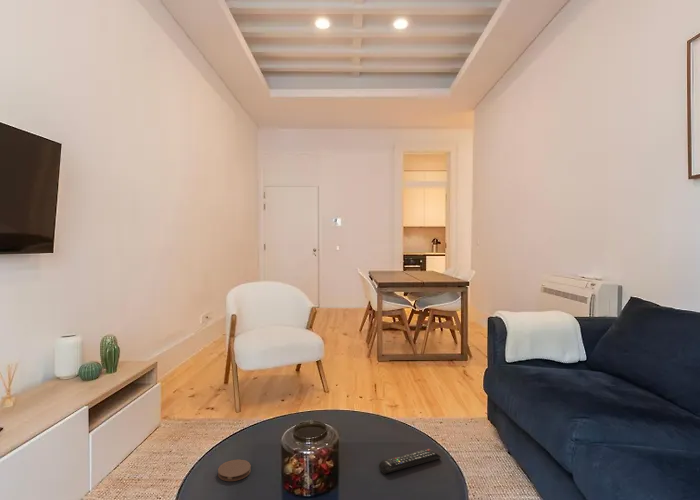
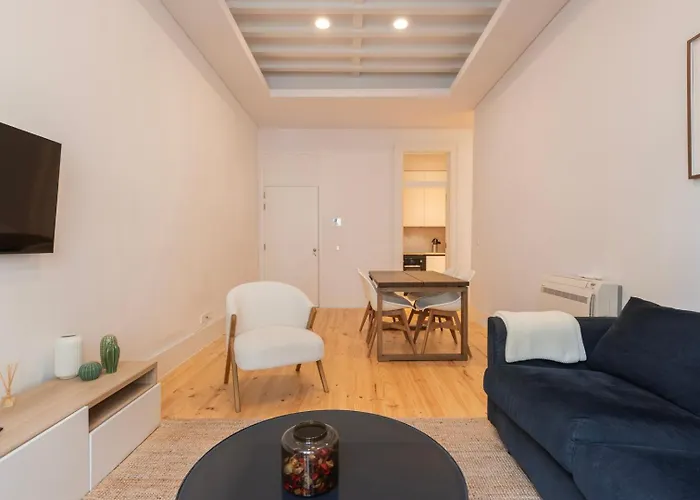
- coaster [217,459,252,482]
- remote control [378,447,442,475]
